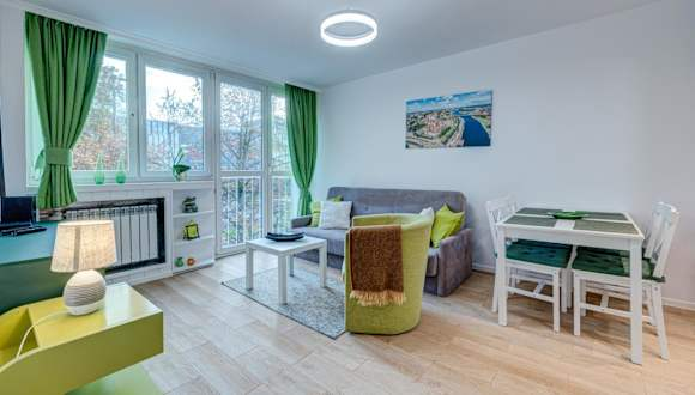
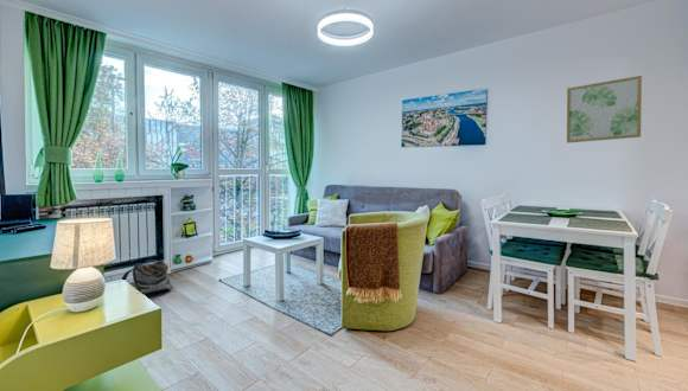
+ wall art [566,75,643,145]
+ backpack [121,259,173,295]
